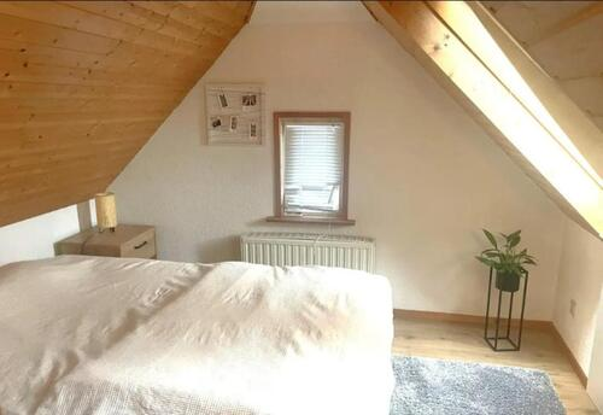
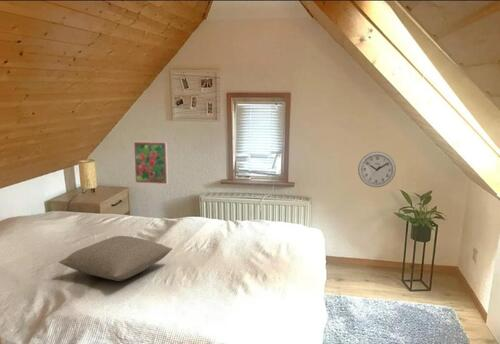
+ pillow [58,235,173,282]
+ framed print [133,141,169,185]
+ wall clock [357,151,397,188]
